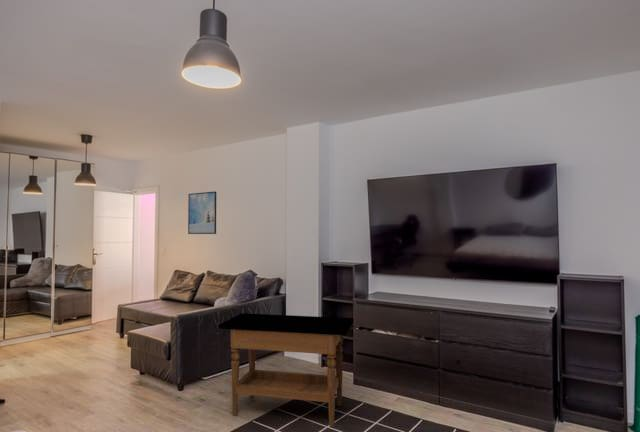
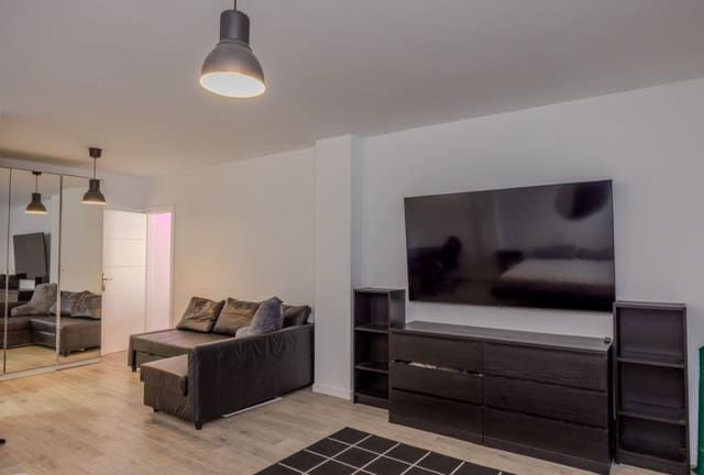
- side table [218,312,355,427]
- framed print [187,190,217,235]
